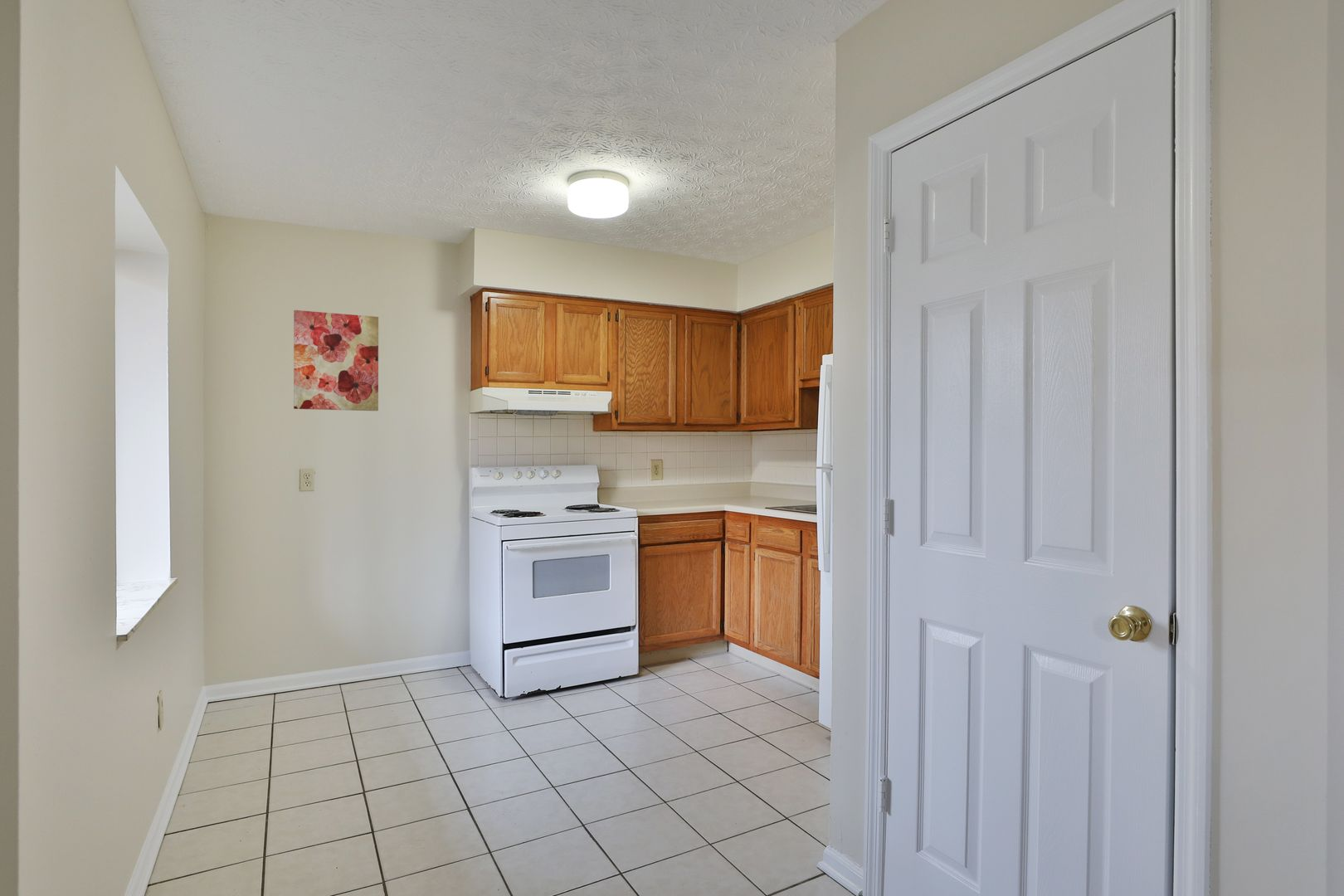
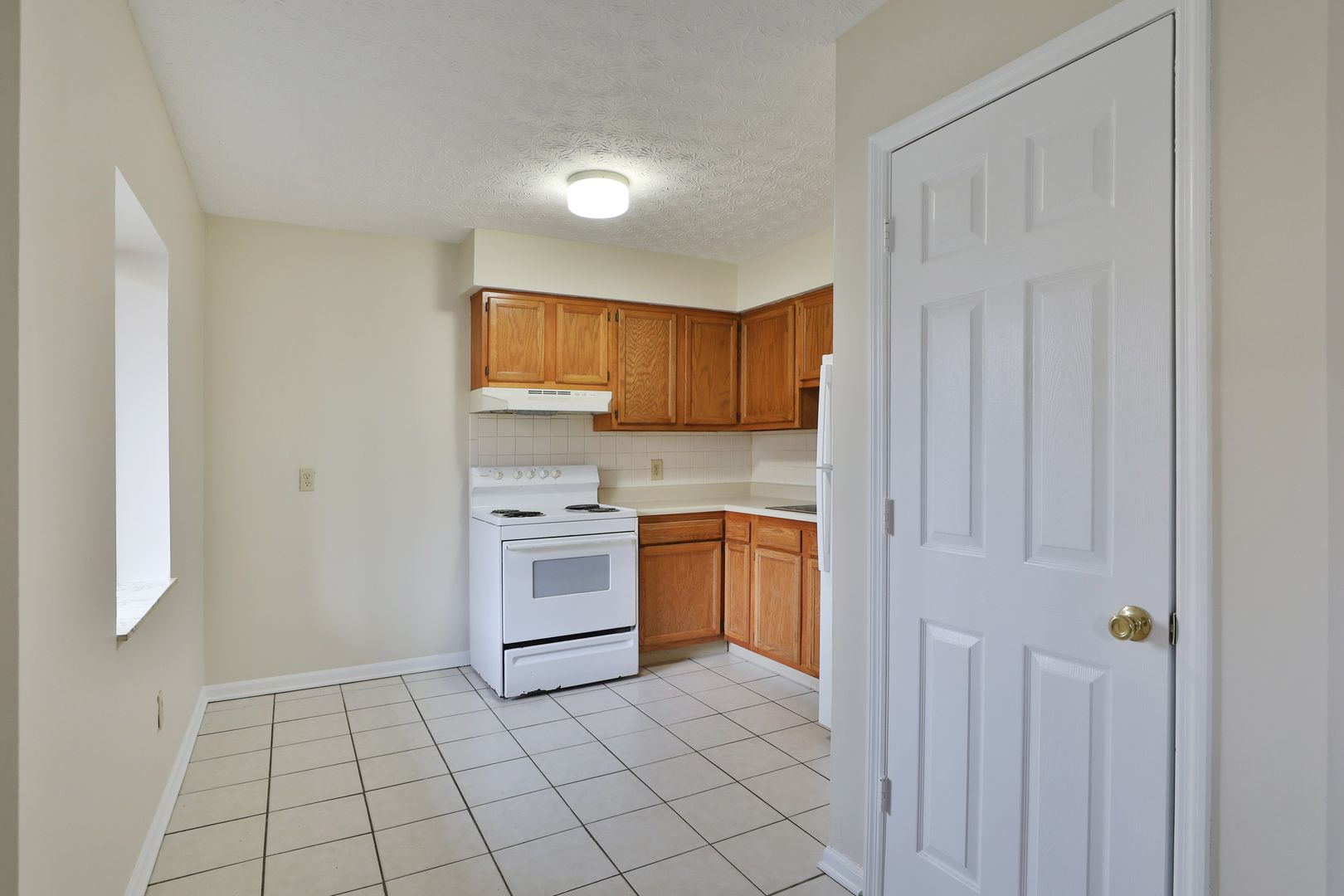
- wall art [293,309,379,411]
